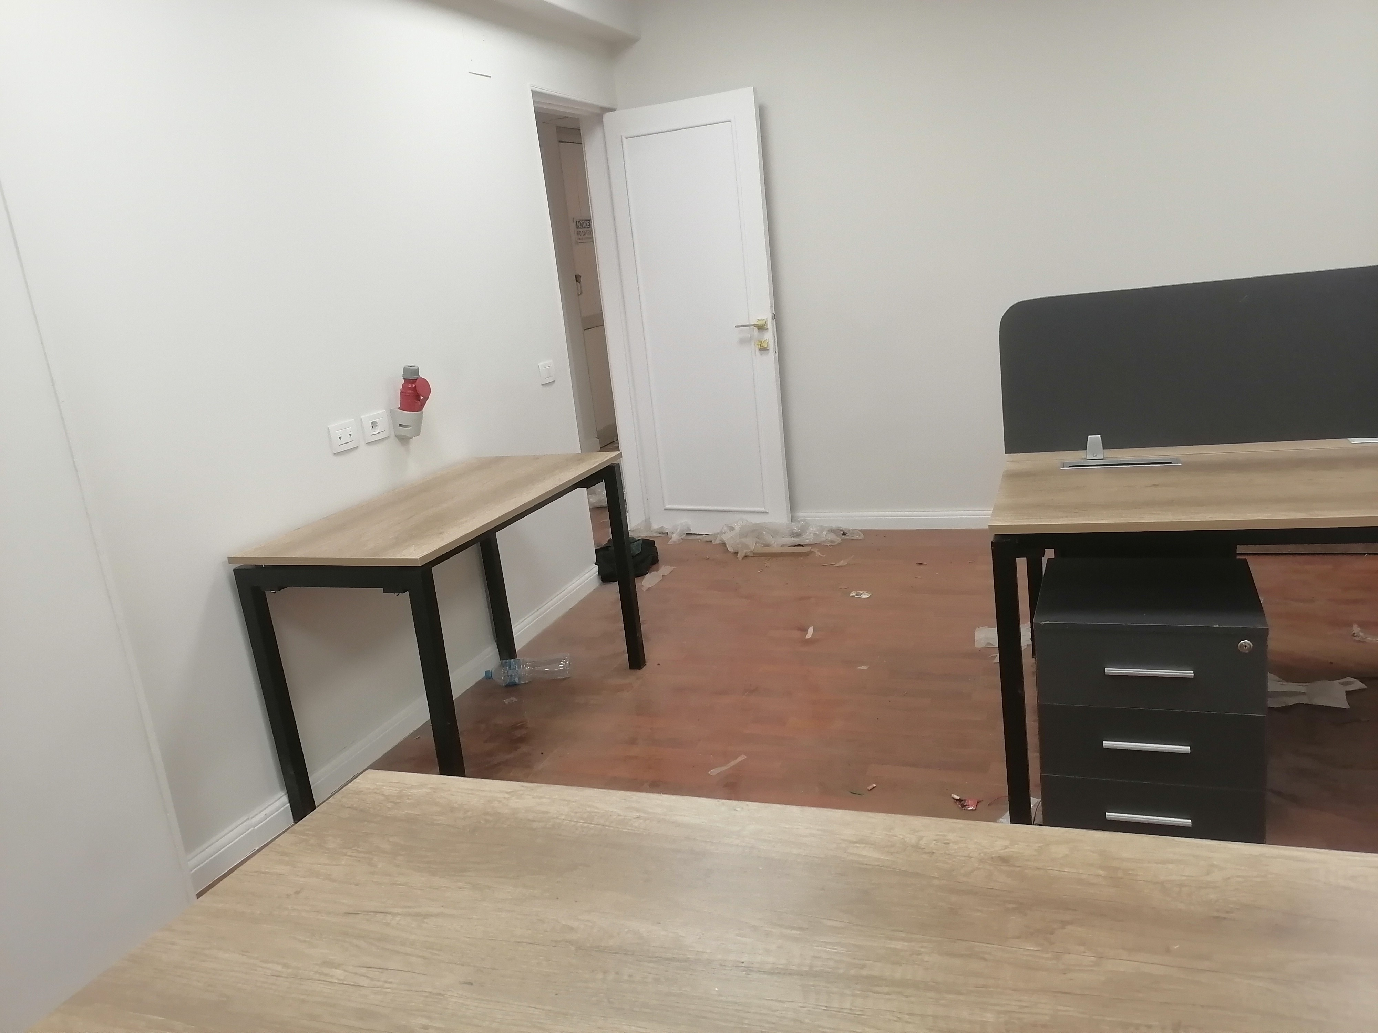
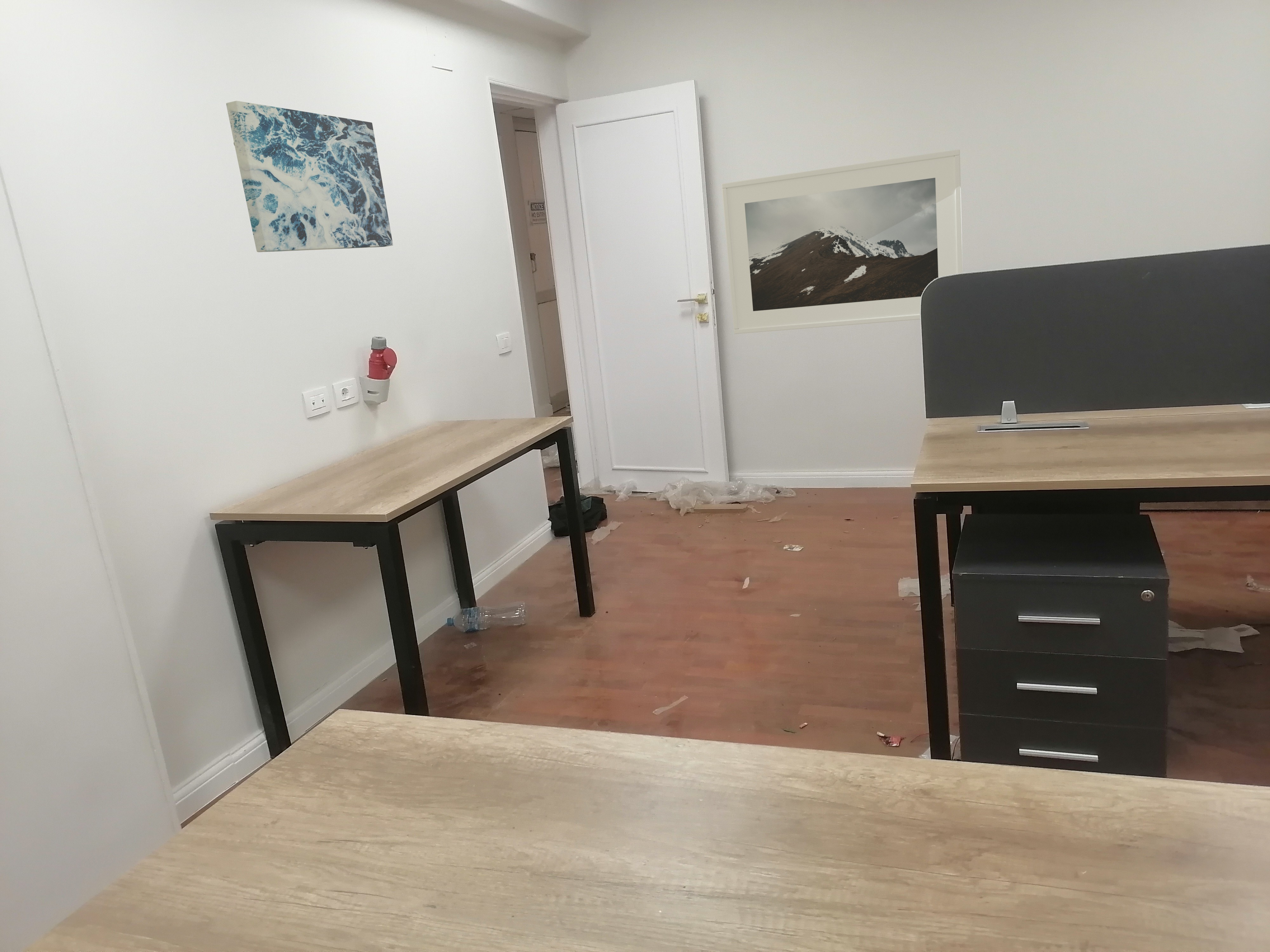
+ wall art [226,101,393,253]
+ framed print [721,149,963,334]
